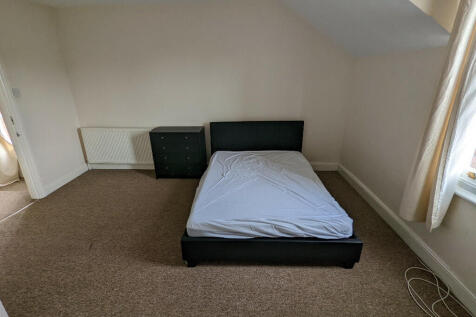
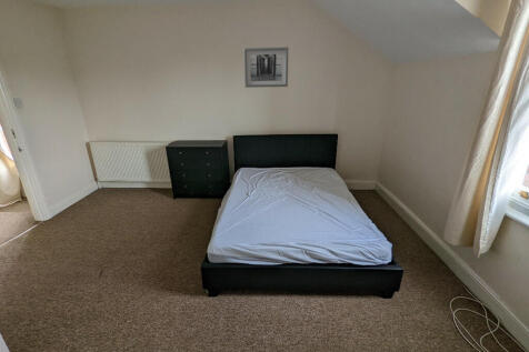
+ wall art [242,46,289,89]
